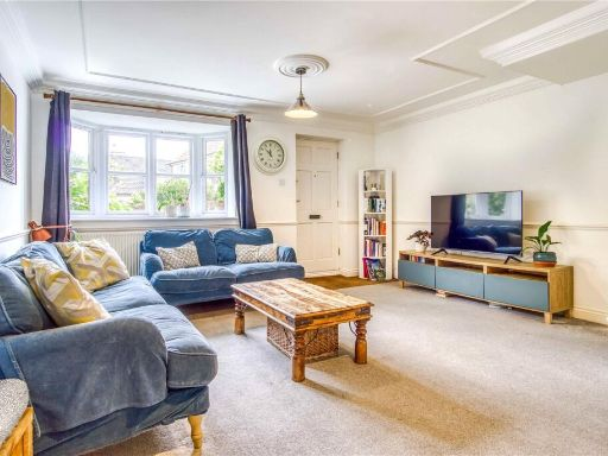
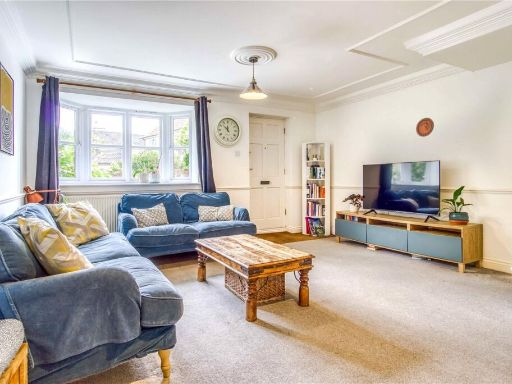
+ decorative plate [415,117,435,138]
